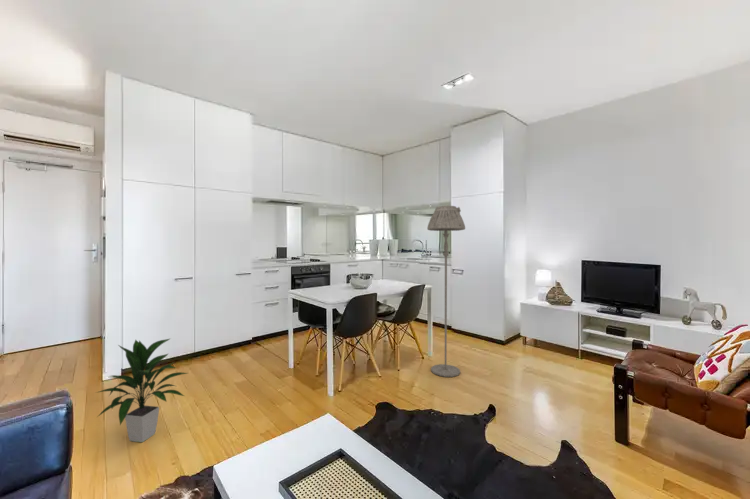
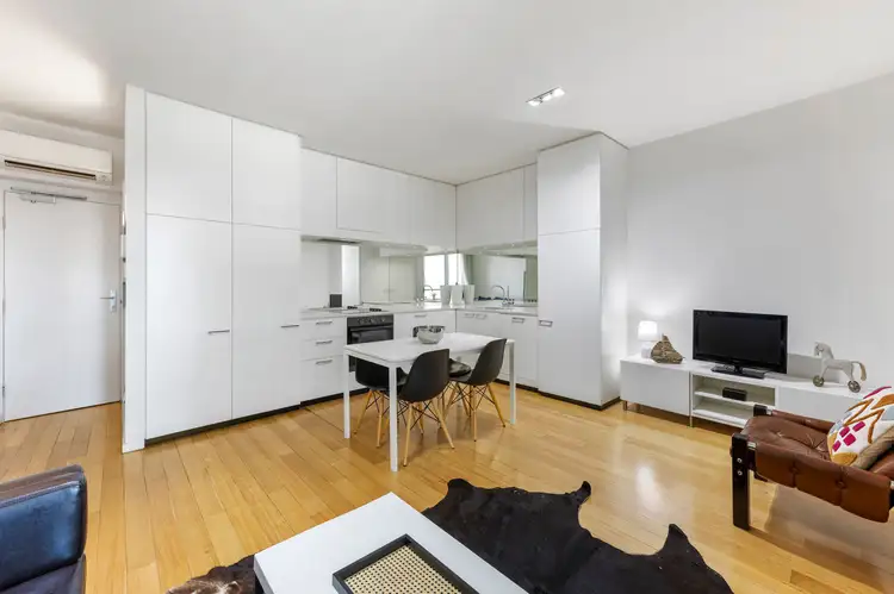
- floor lamp [426,205,466,378]
- indoor plant [94,337,188,443]
